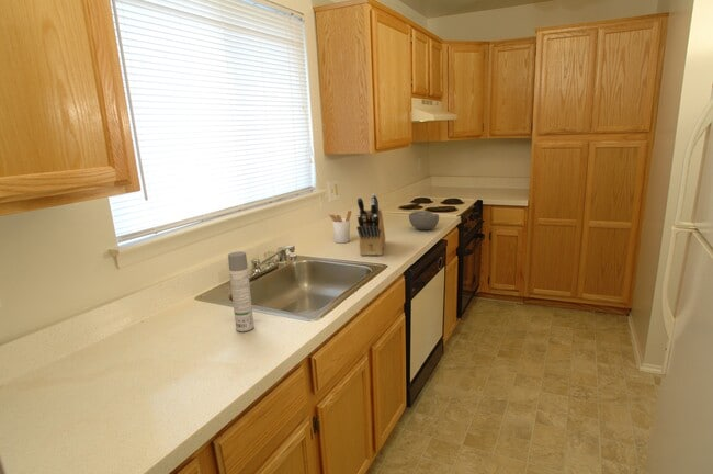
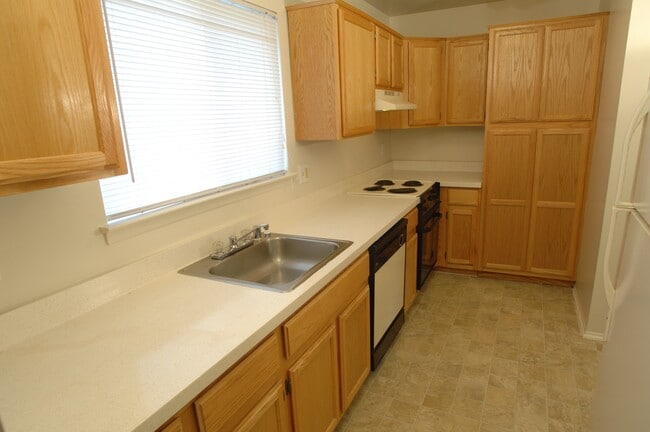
- spray bottle [227,250,254,332]
- bowl [408,210,440,232]
- knife block [355,193,386,257]
- utensil holder [328,210,352,244]
